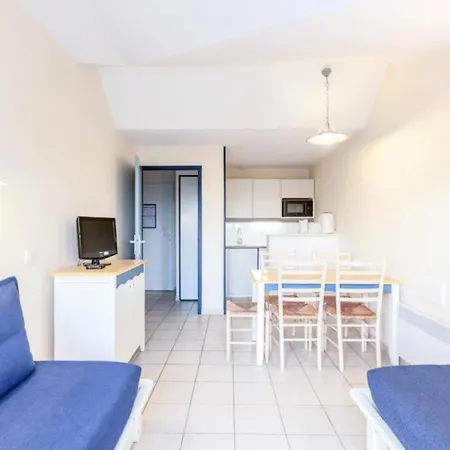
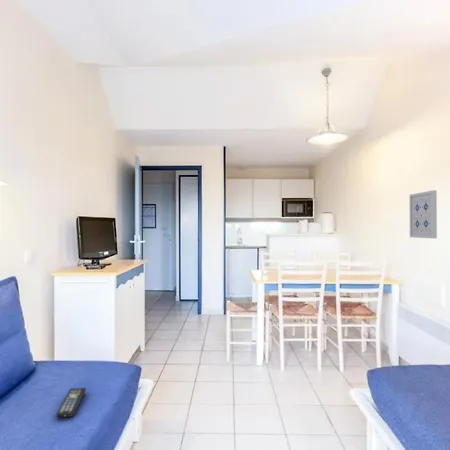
+ wall art [409,189,438,239]
+ remote control [55,387,87,418]
